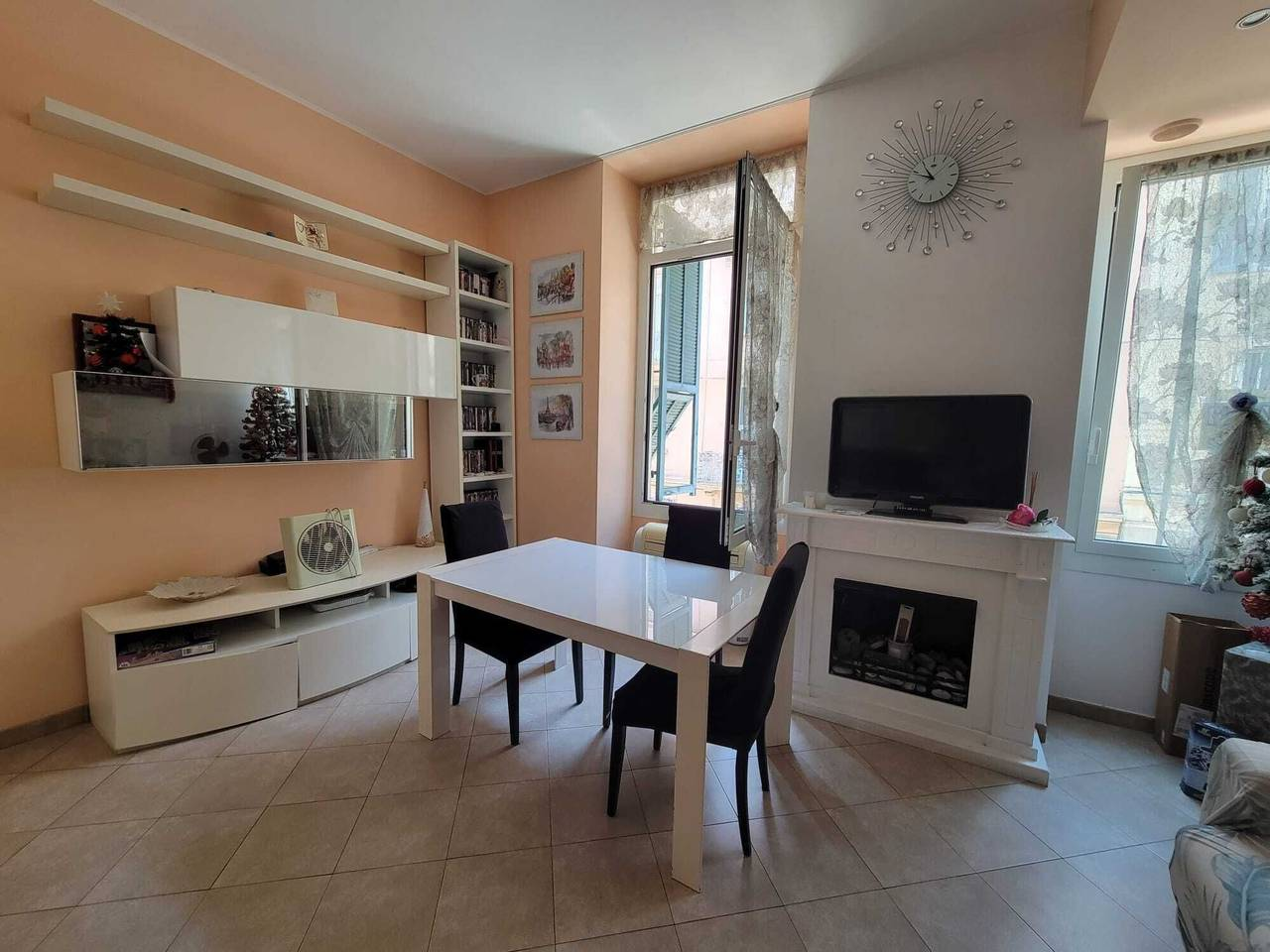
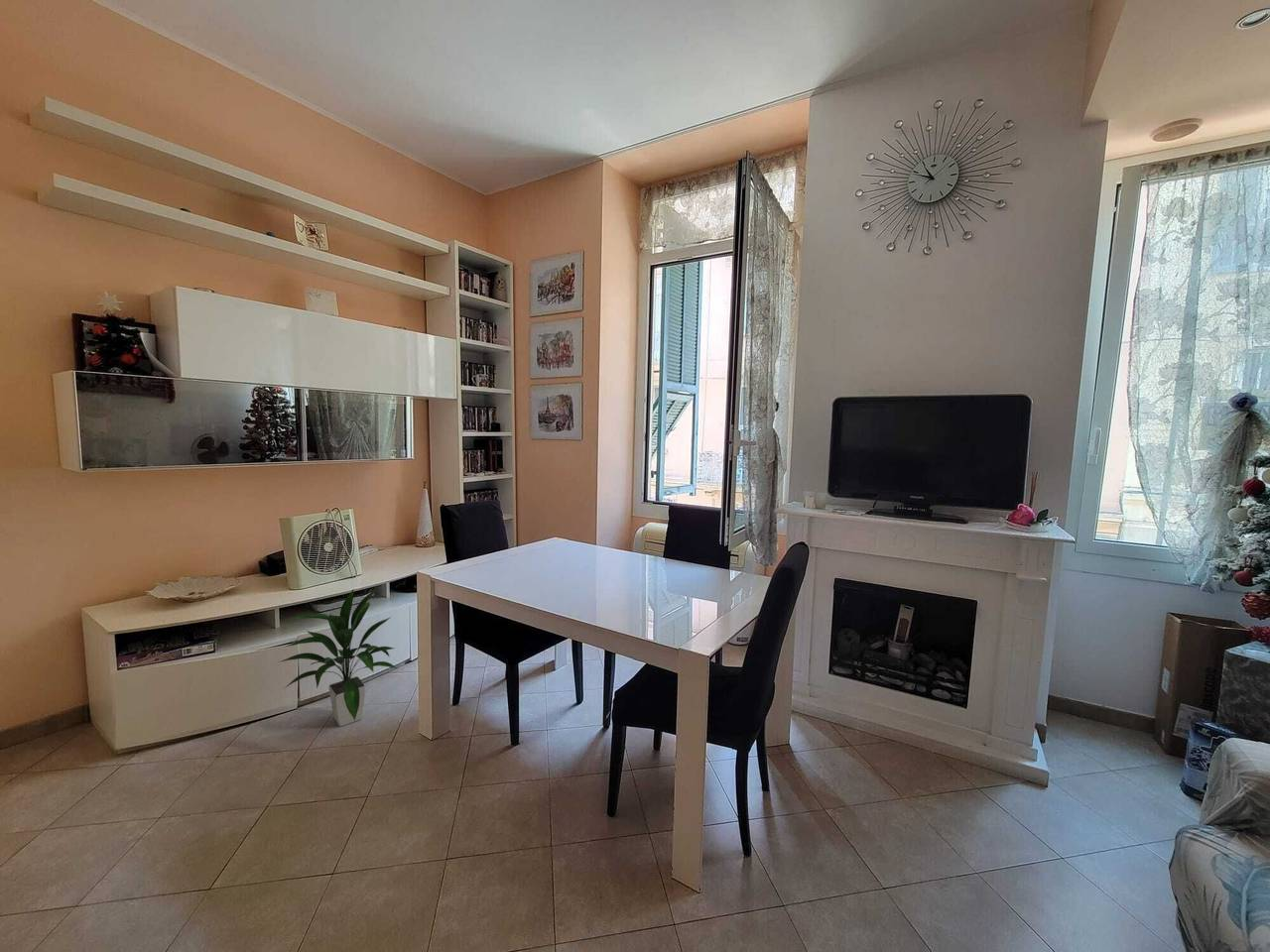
+ indoor plant [278,586,399,727]
